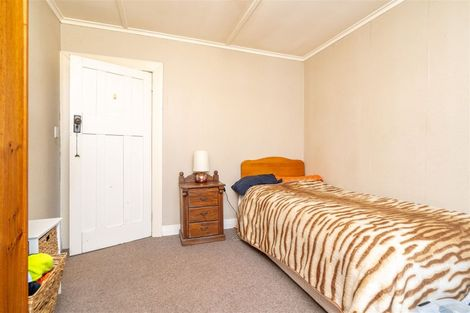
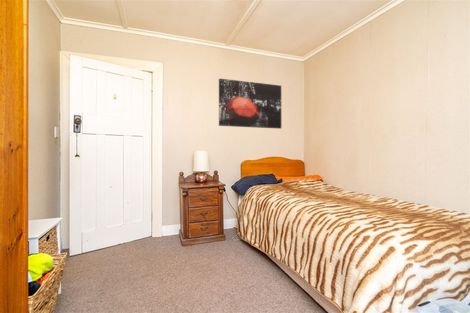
+ wall art [218,78,282,130]
